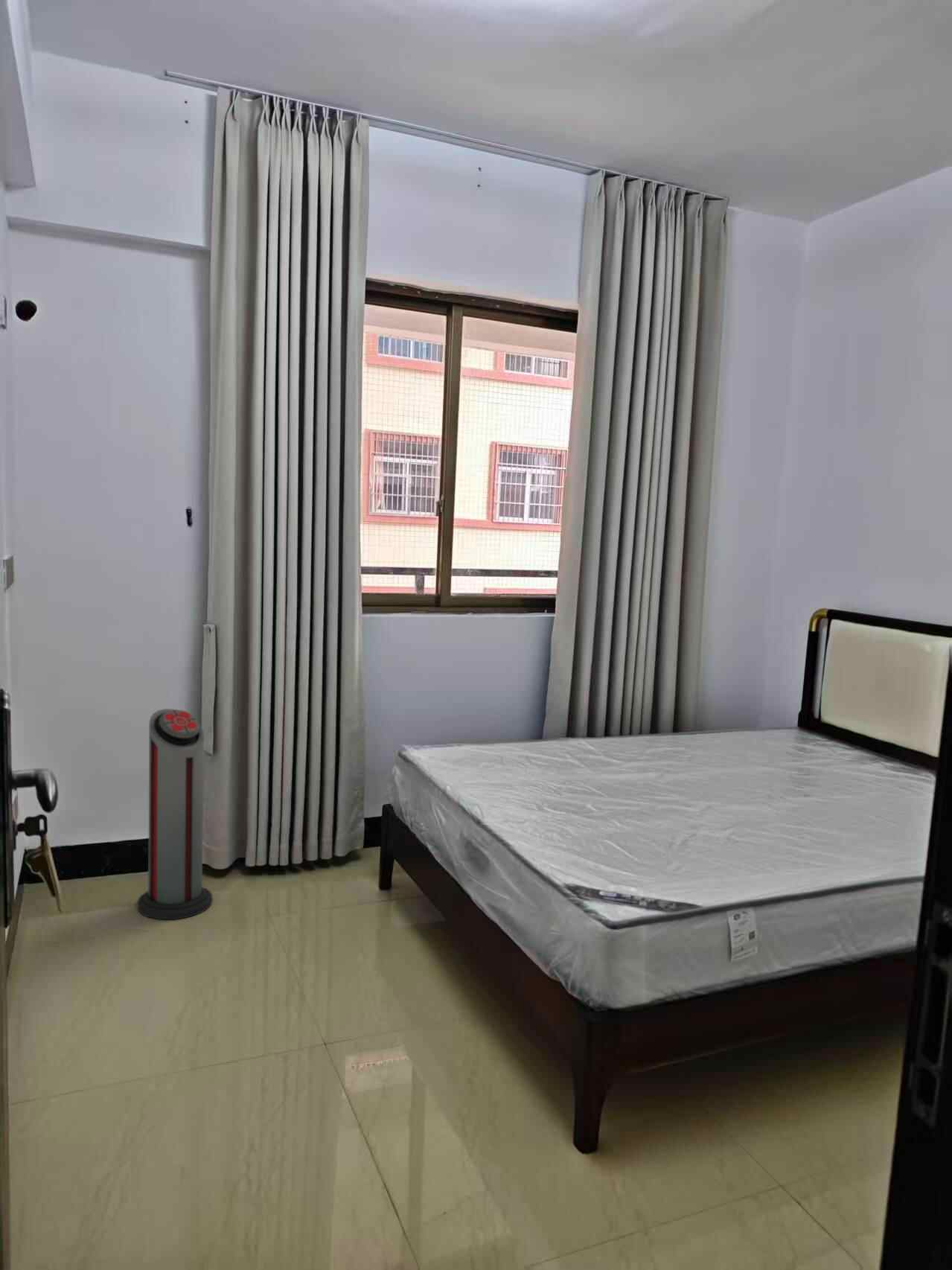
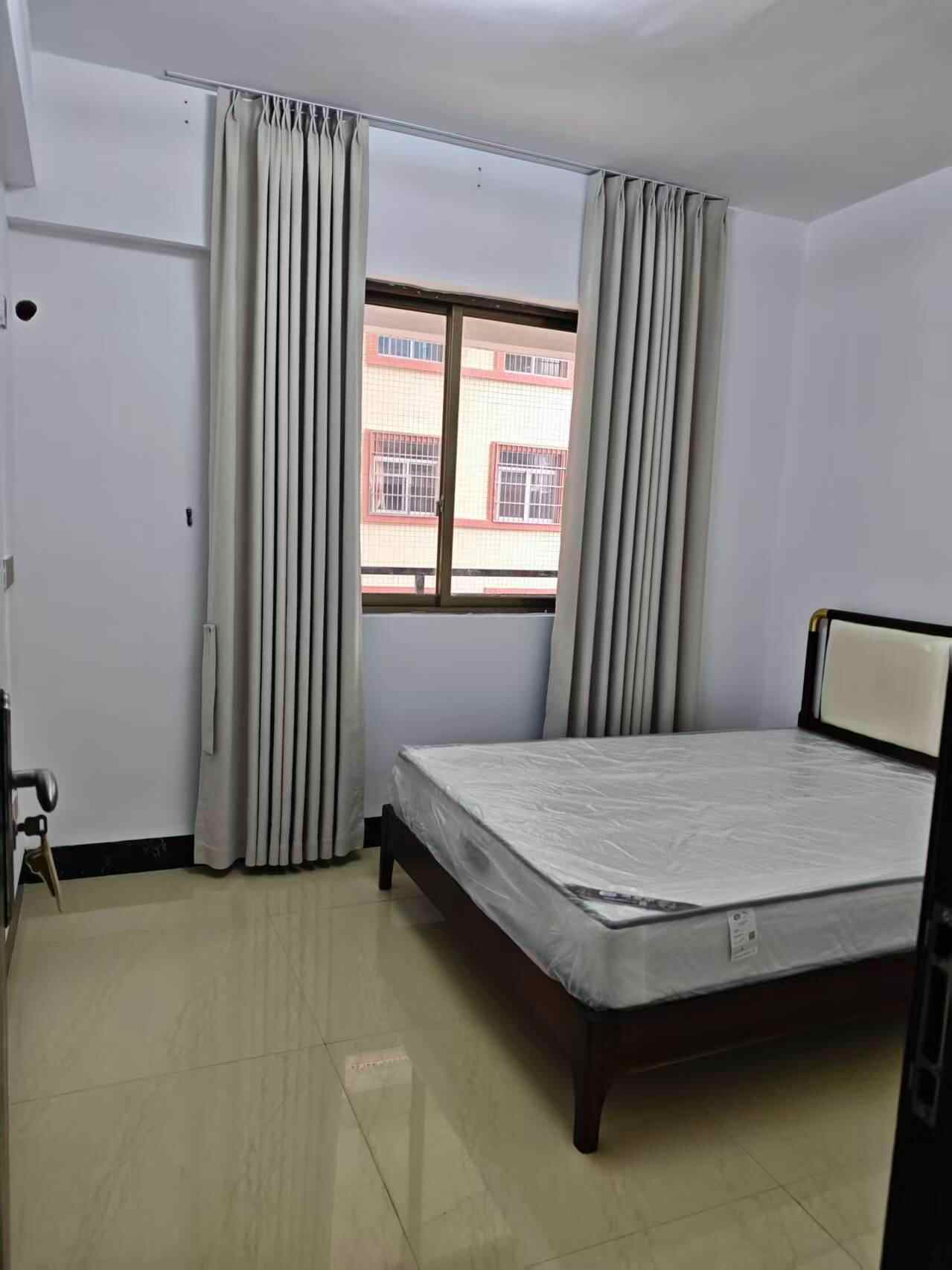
- air purifier [137,708,213,920]
